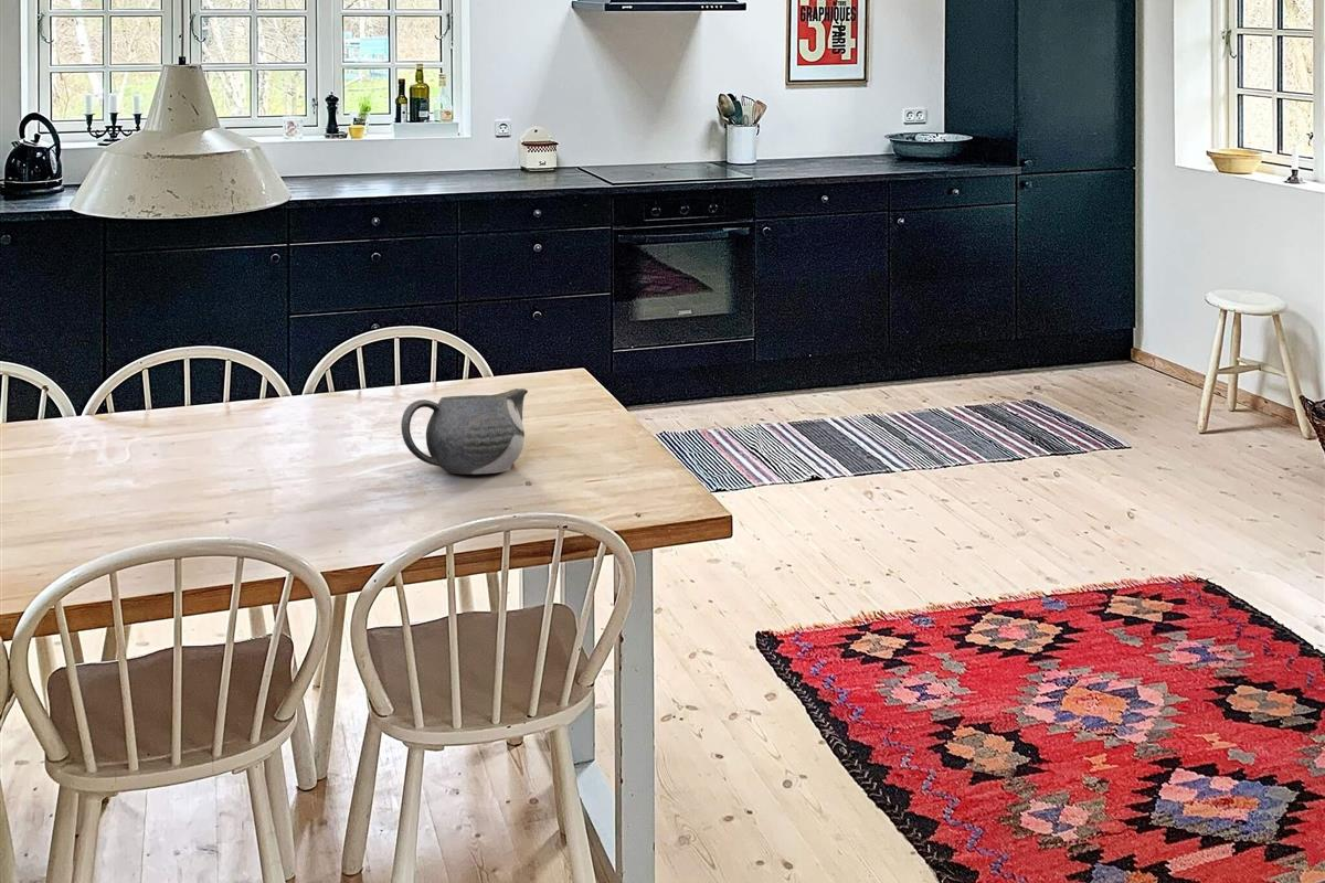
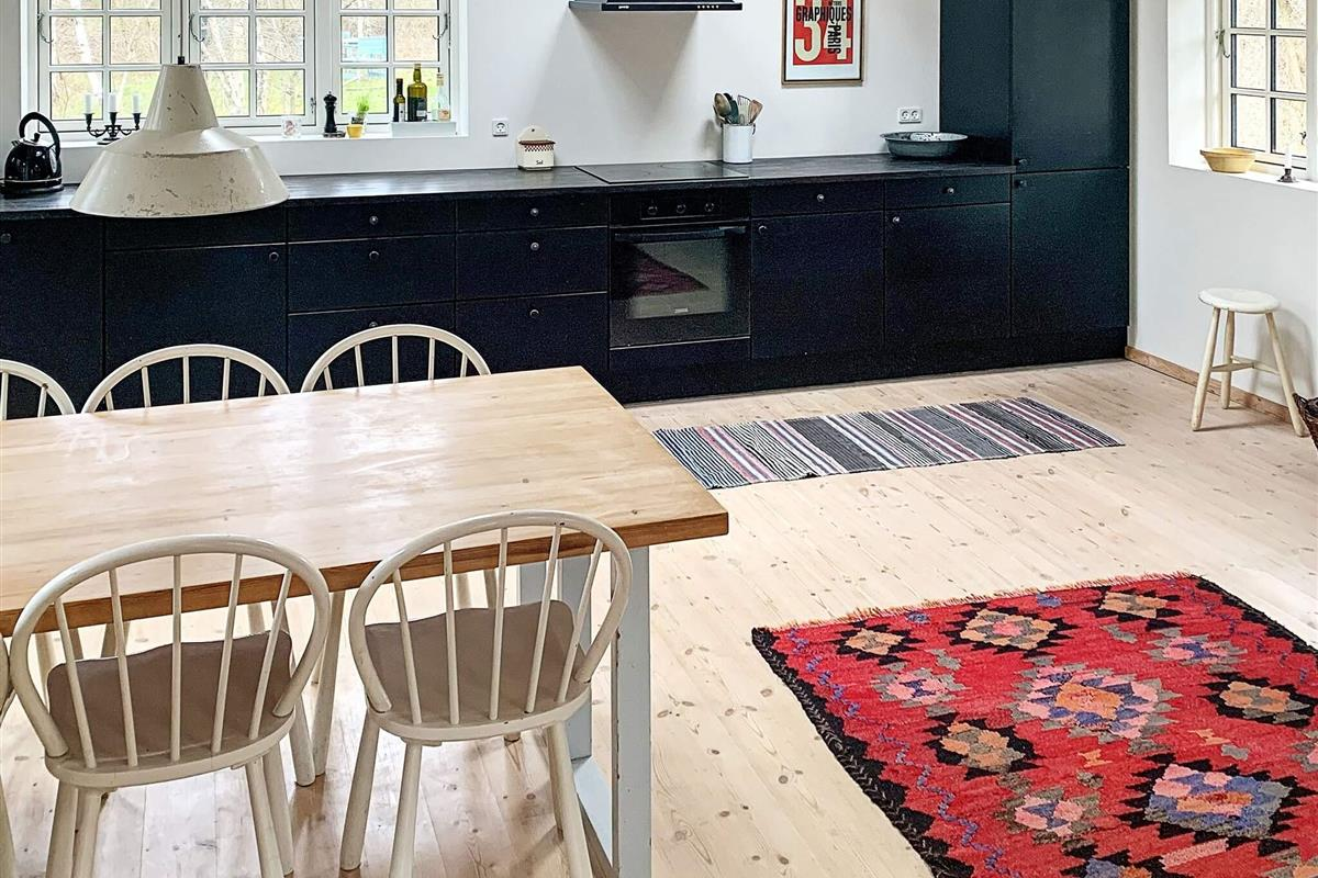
- teapot [400,387,529,475]
